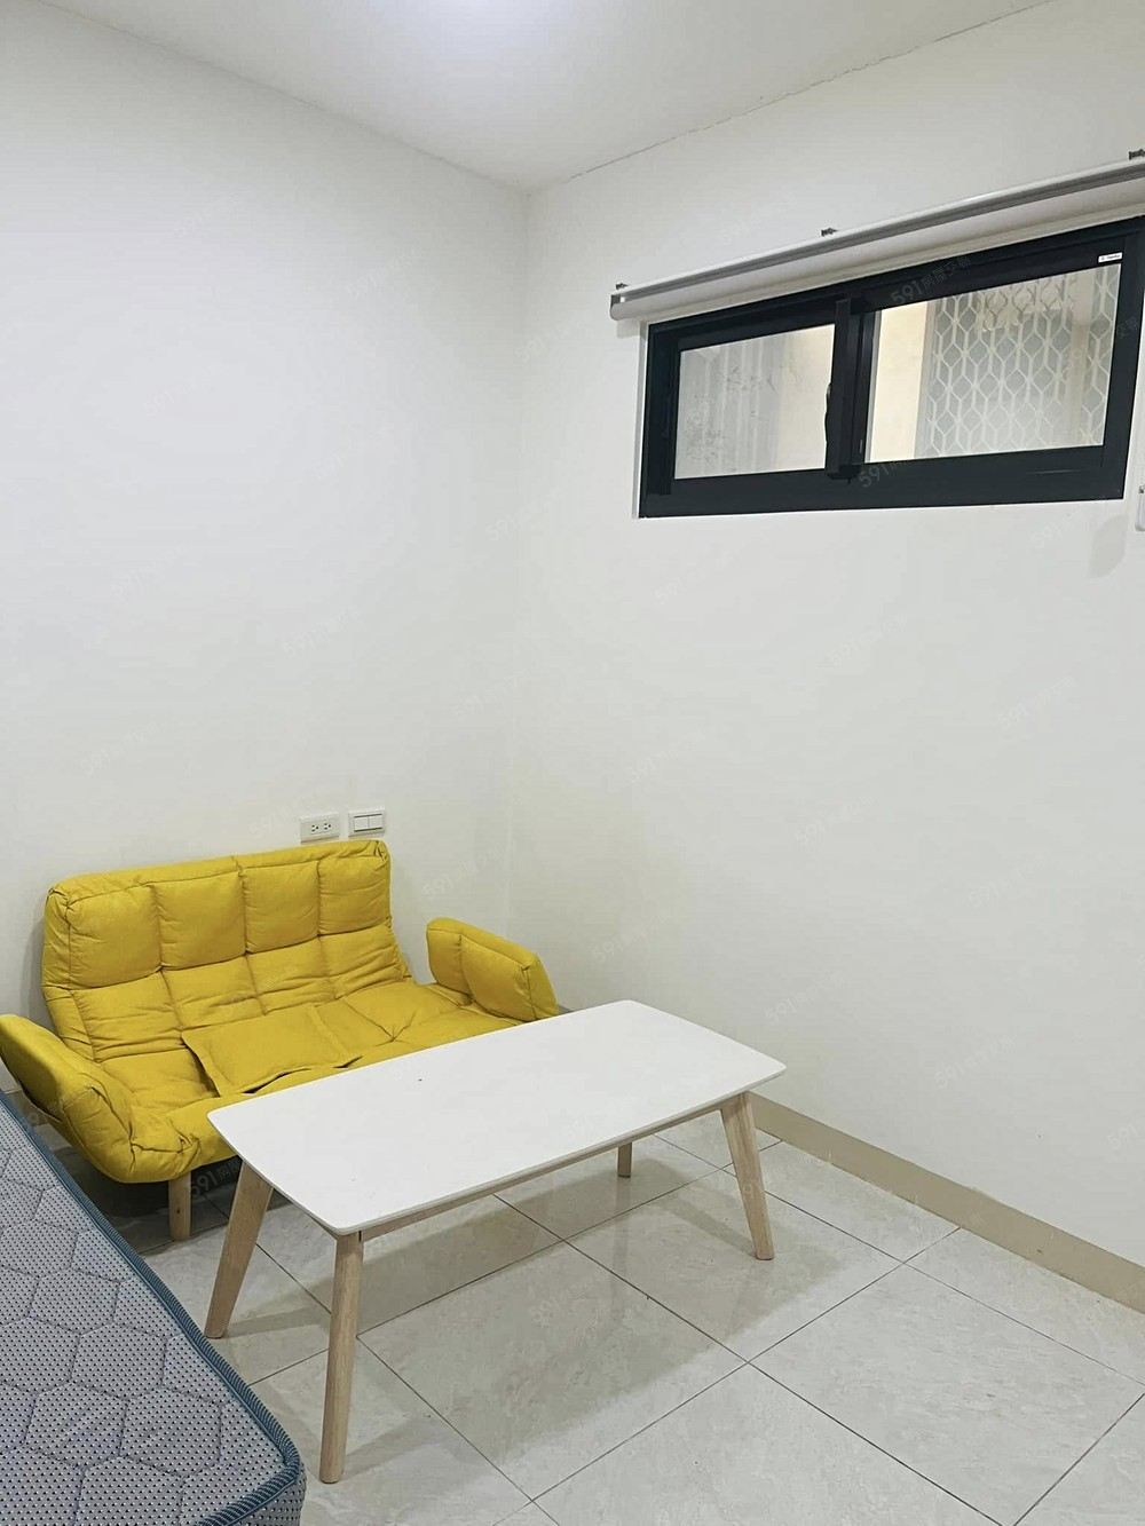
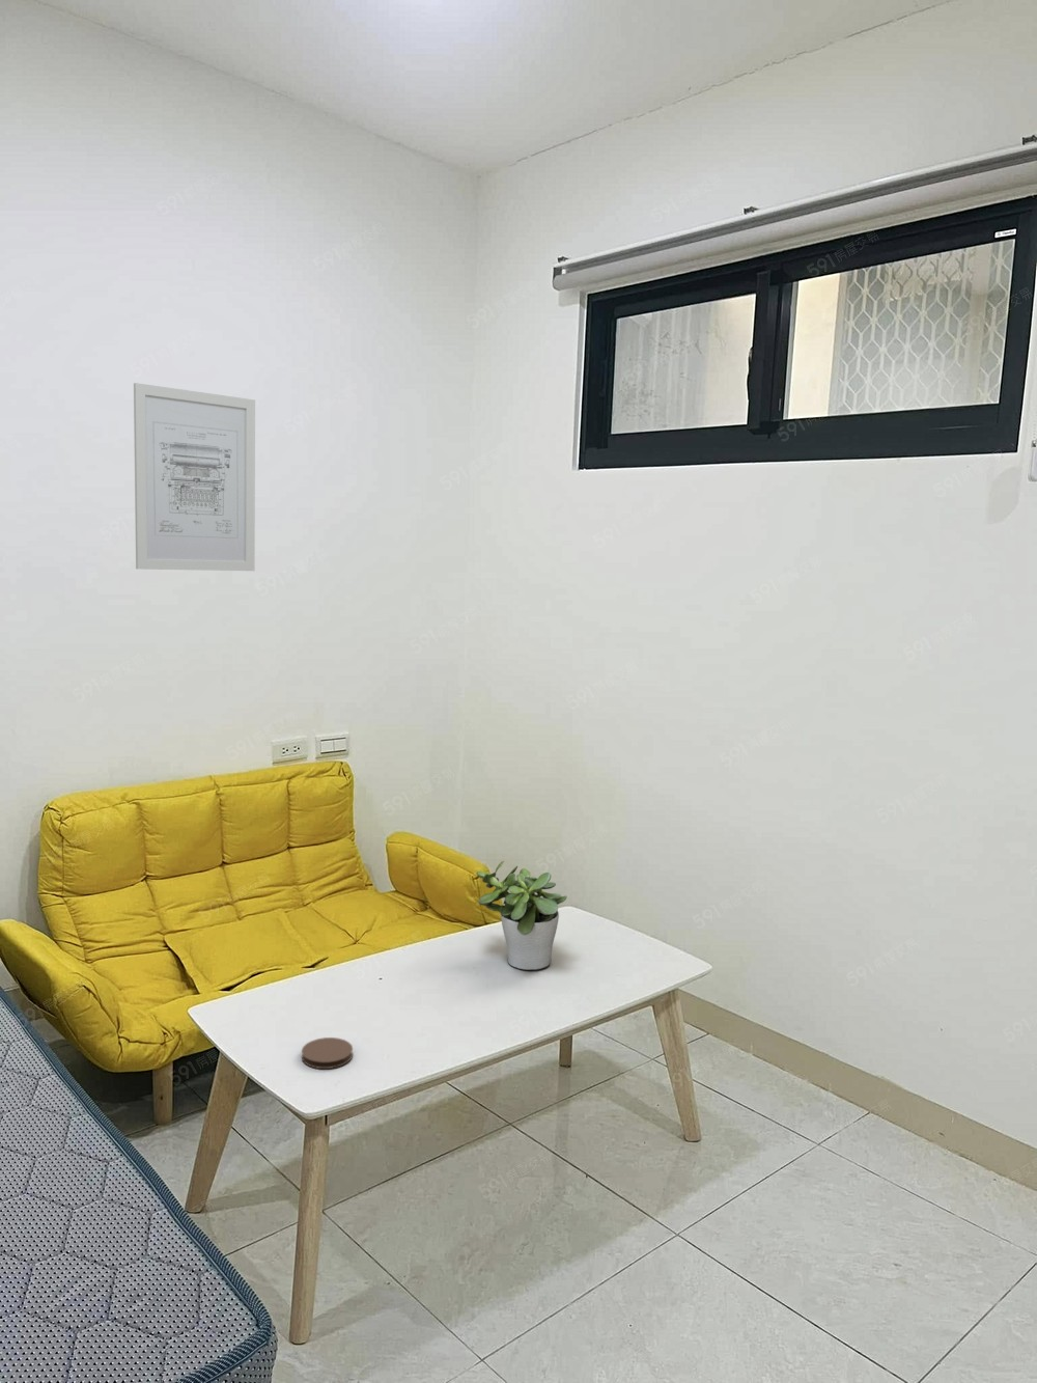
+ potted plant [475,860,568,971]
+ wall art [133,381,256,572]
+ coaster [301,1036,354,1069]
